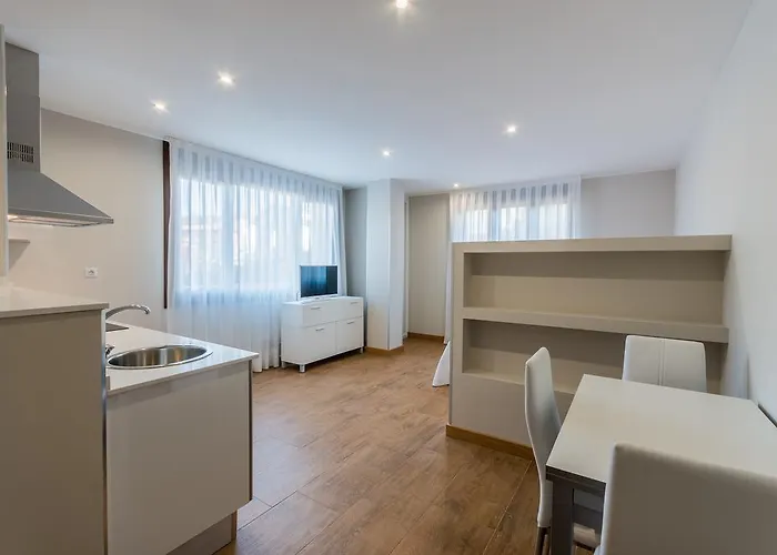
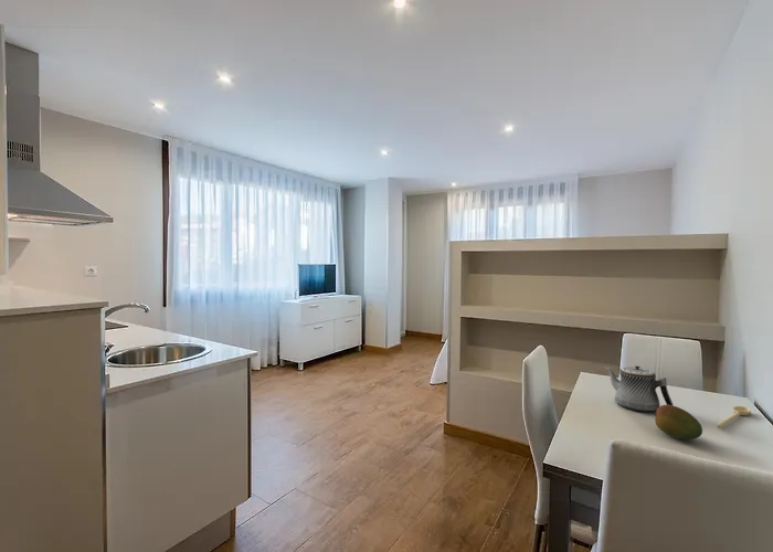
+ spoon [716,405,752,428]
+ teapot [603,365,675,413]
+ fruit [654,404,703,440]
